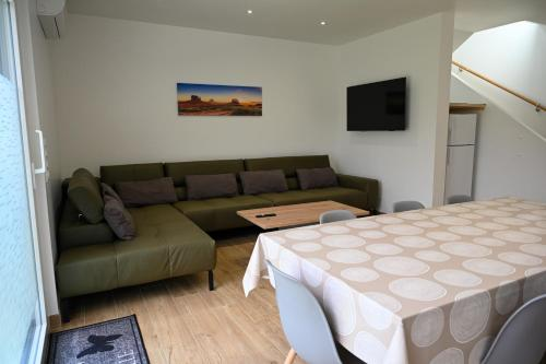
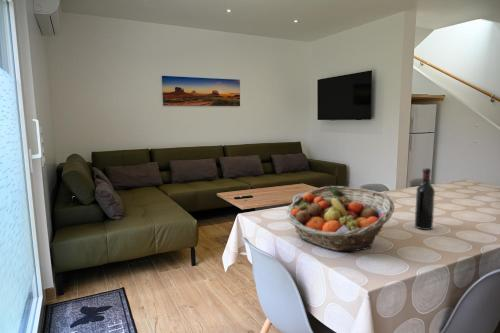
+ fruit basket [286,185,395,252]
+ wine bottle [414,167,436,231]
